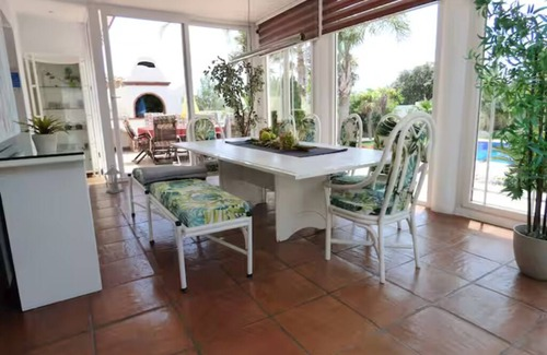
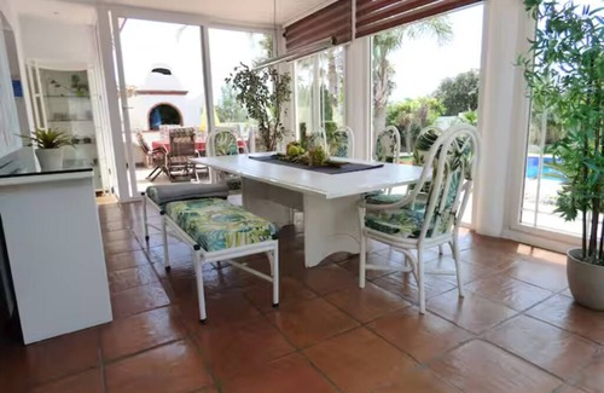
- lantern [103,164,126,194]
